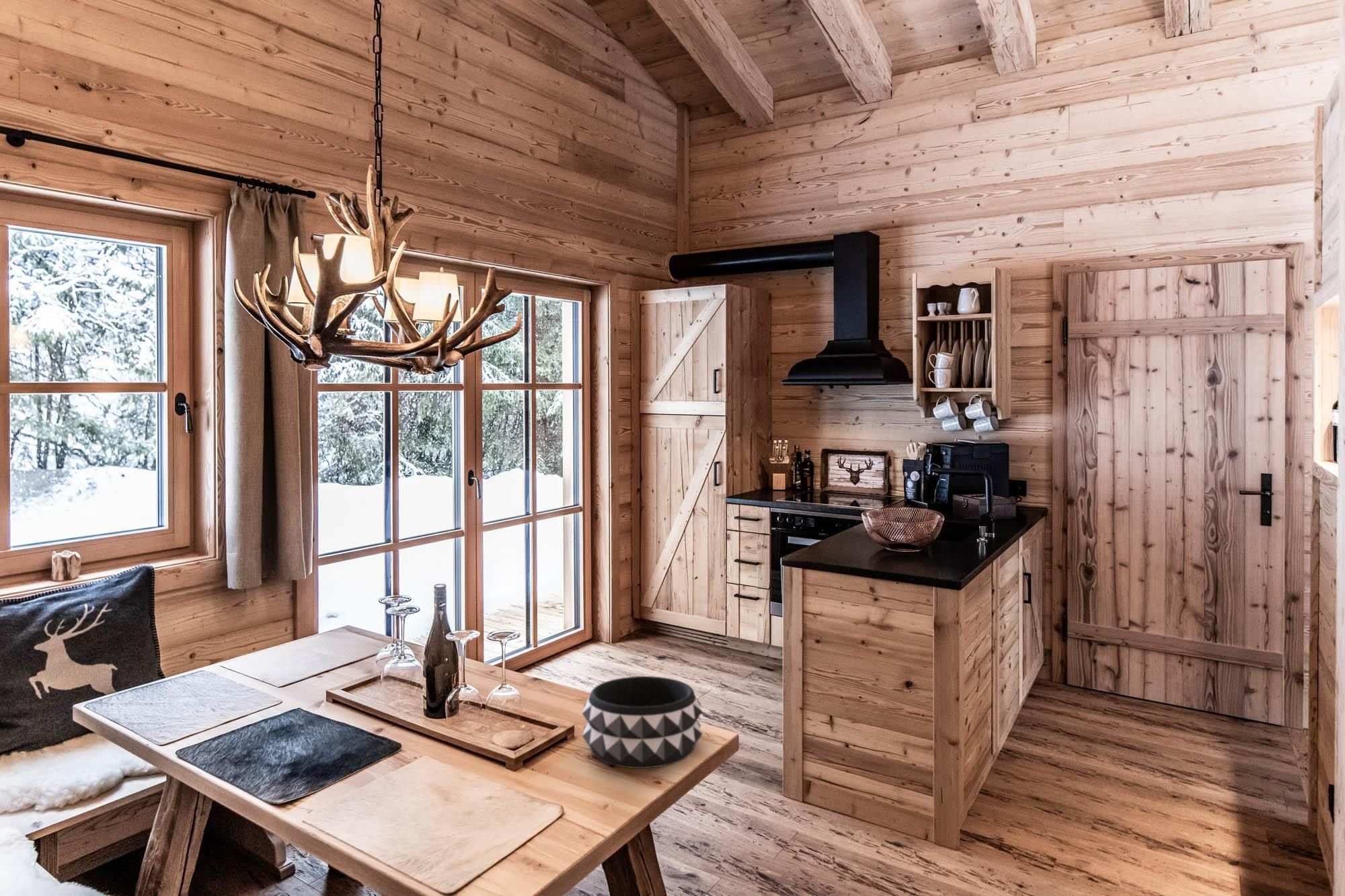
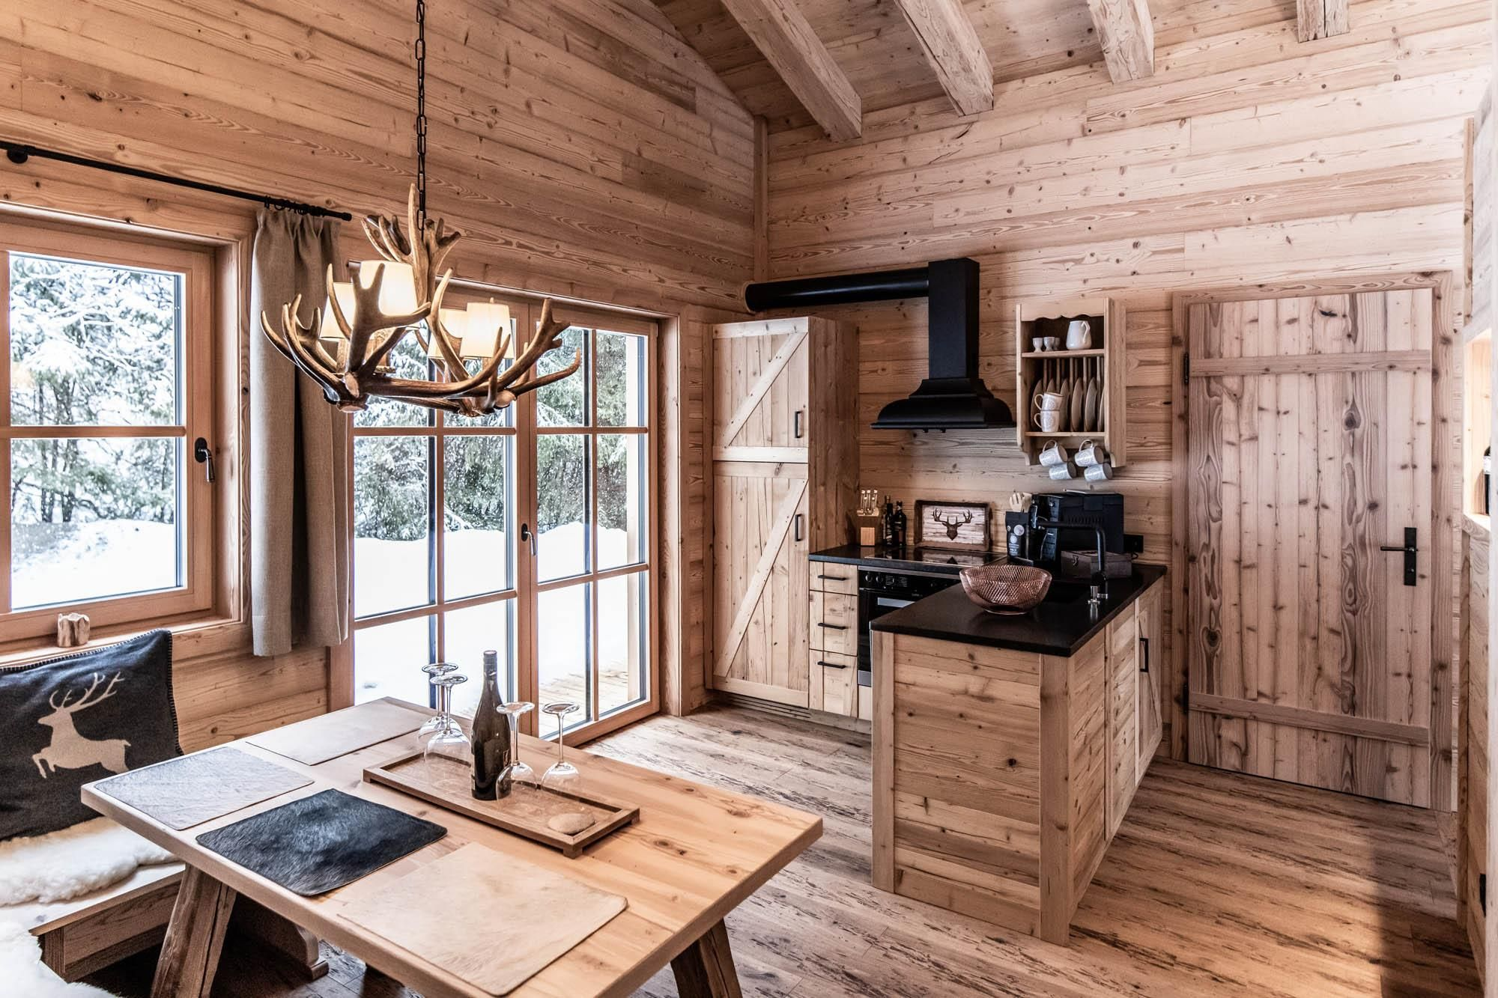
- decorative bowl [581,676,703,769]
